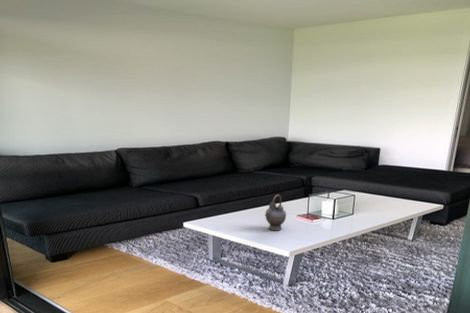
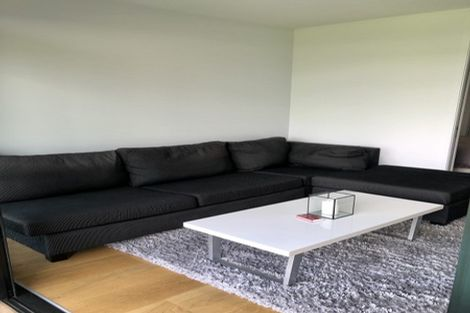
- teapot [264,194,287,231]
